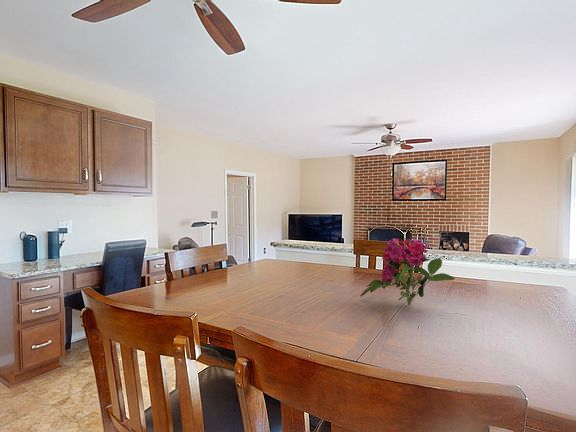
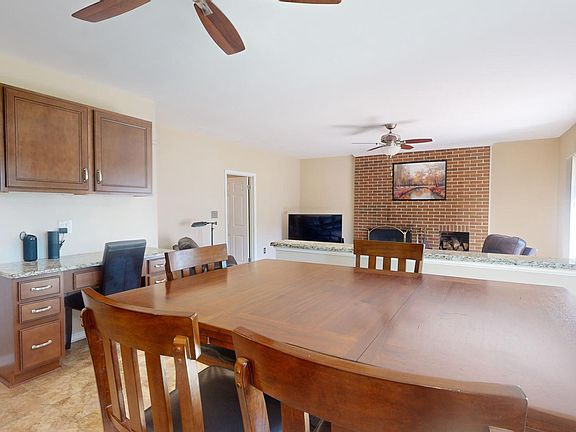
- flower [359,237,456,307]
